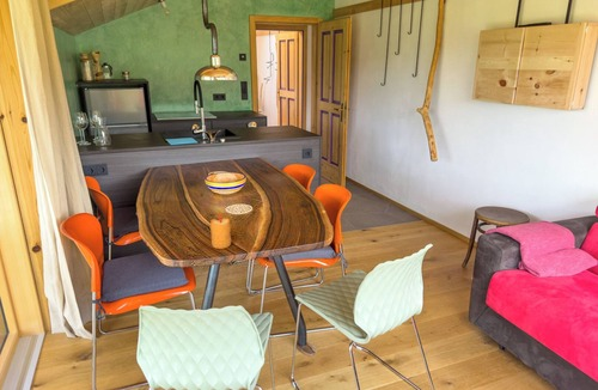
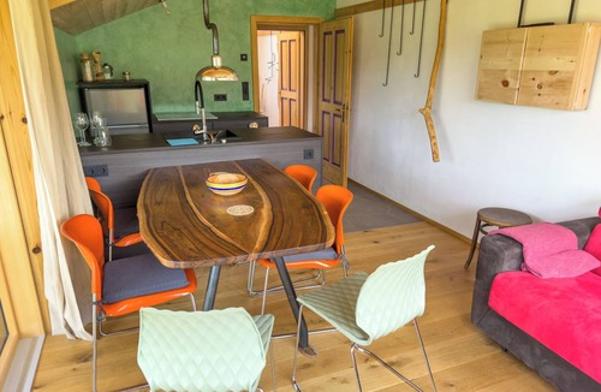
- candle [209,211,232,250]
